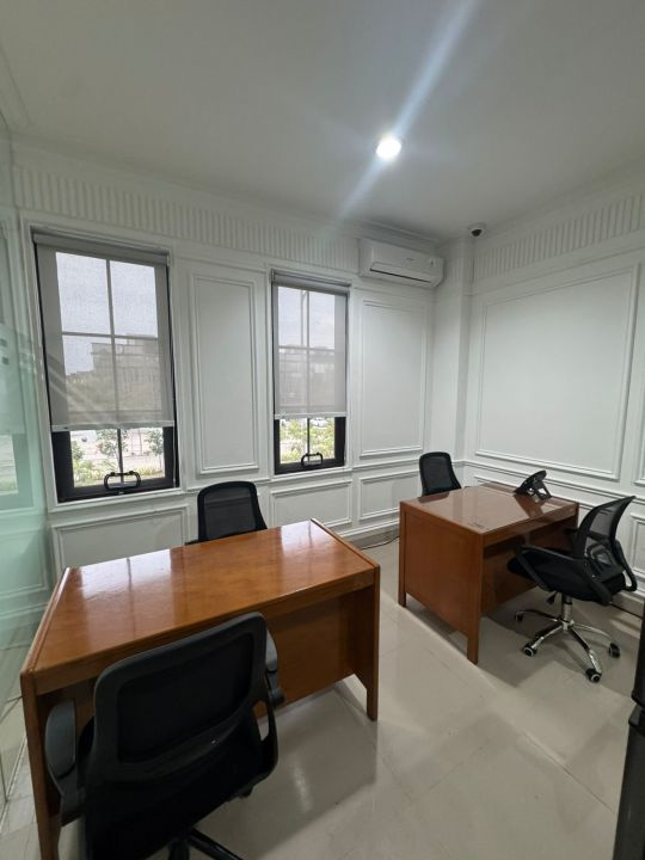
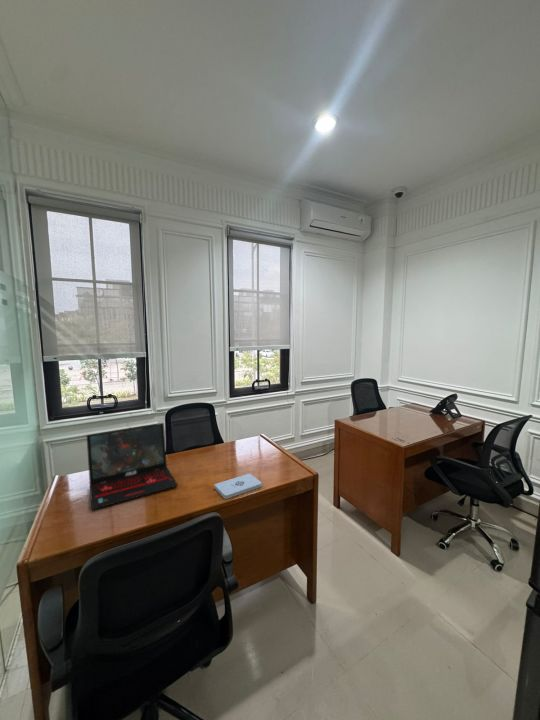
+ notepad [213,472,262,500]
+ laptop [86,422,179,511]
